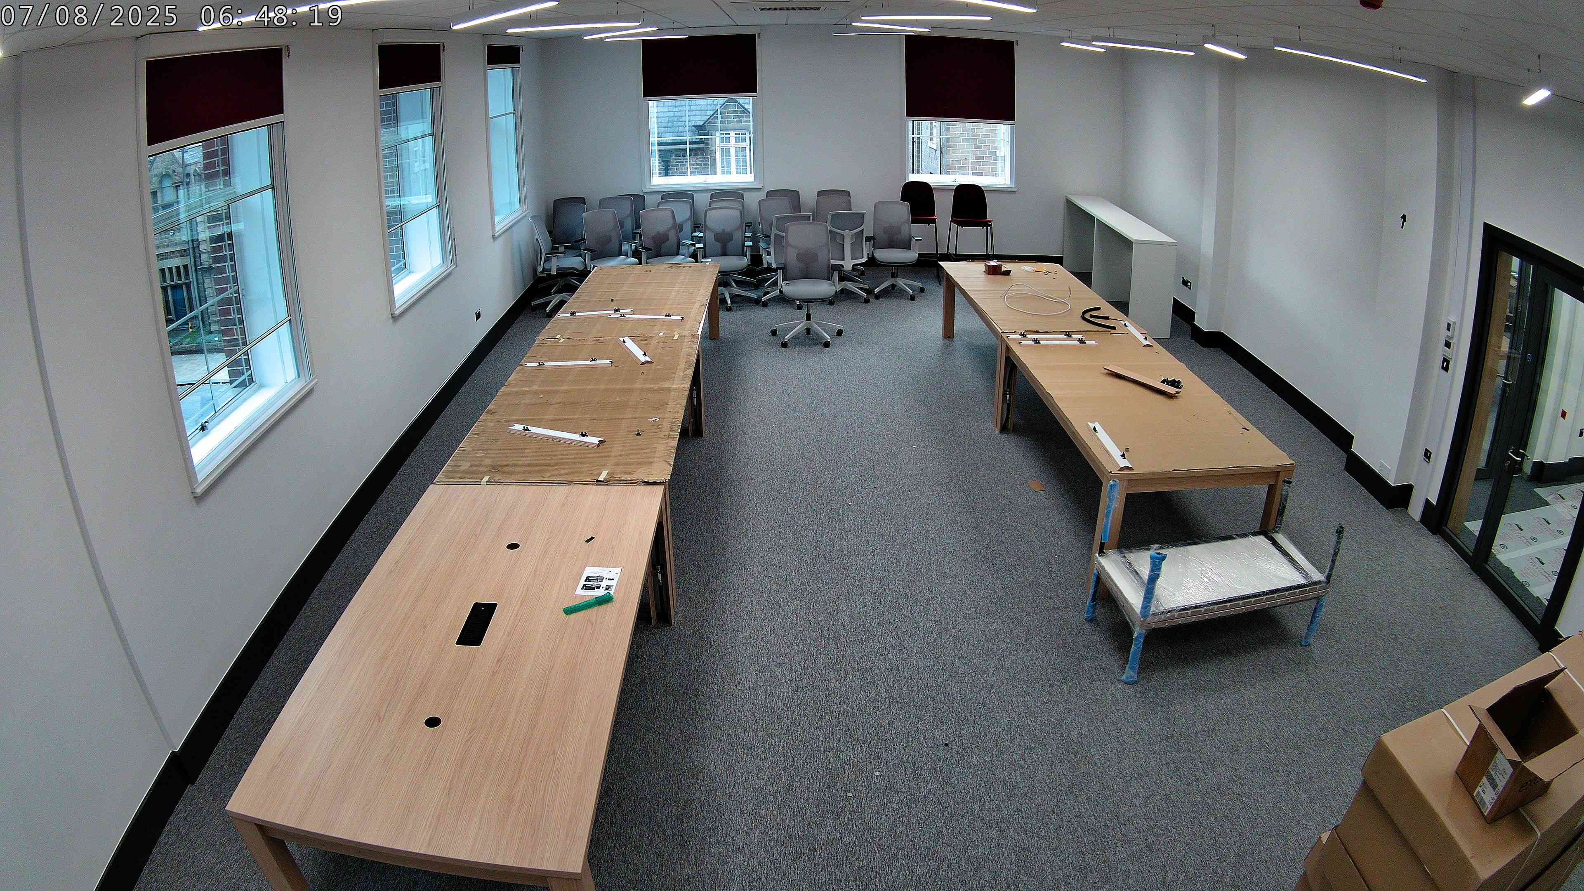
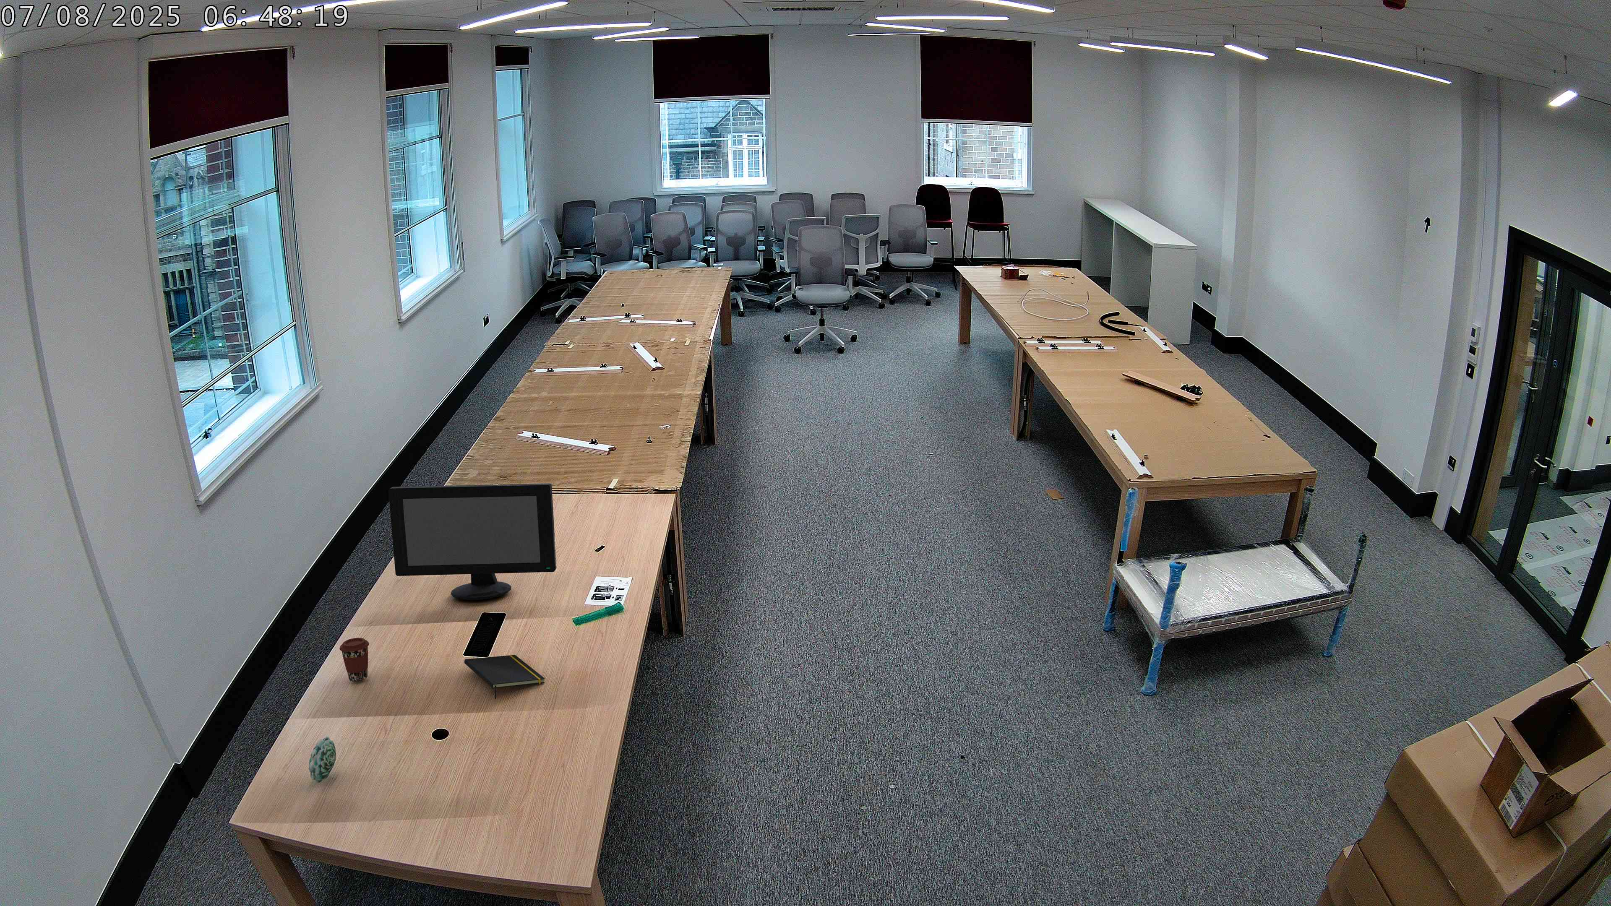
+ succulent plant [309,736,336,784]
+ coffee cup [339,637,370,683]
+ notepad [464,654,545,699]
+ computer monitor [388,483,557,601]
